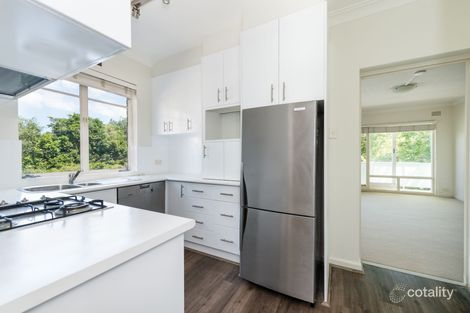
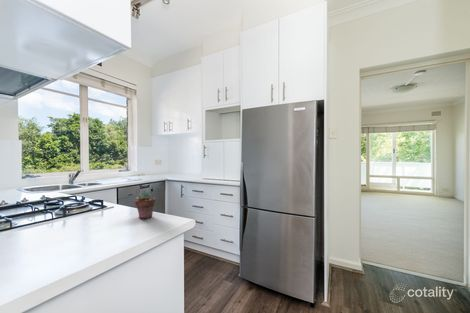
+ potted succulent [134,191,157,220]
